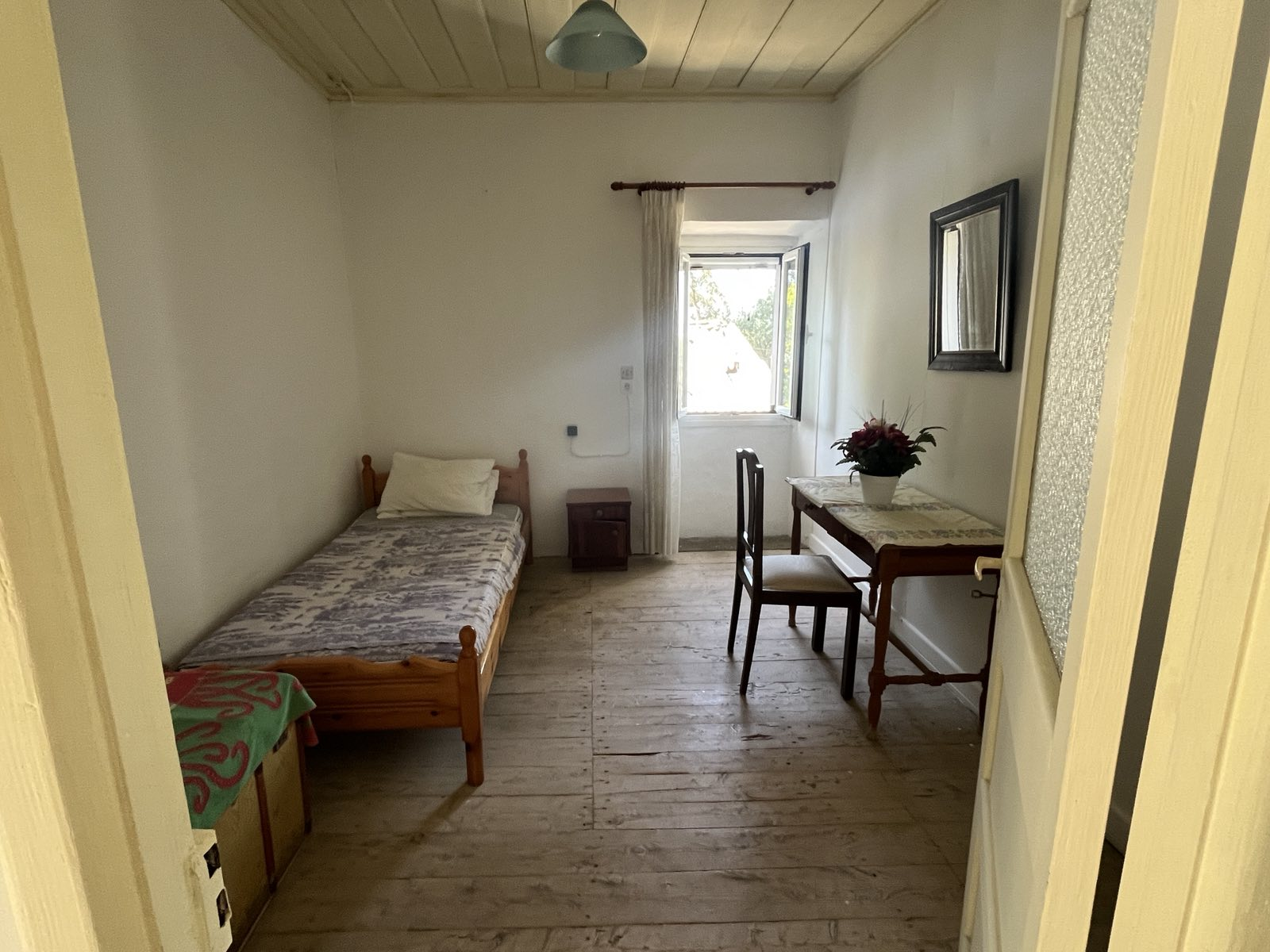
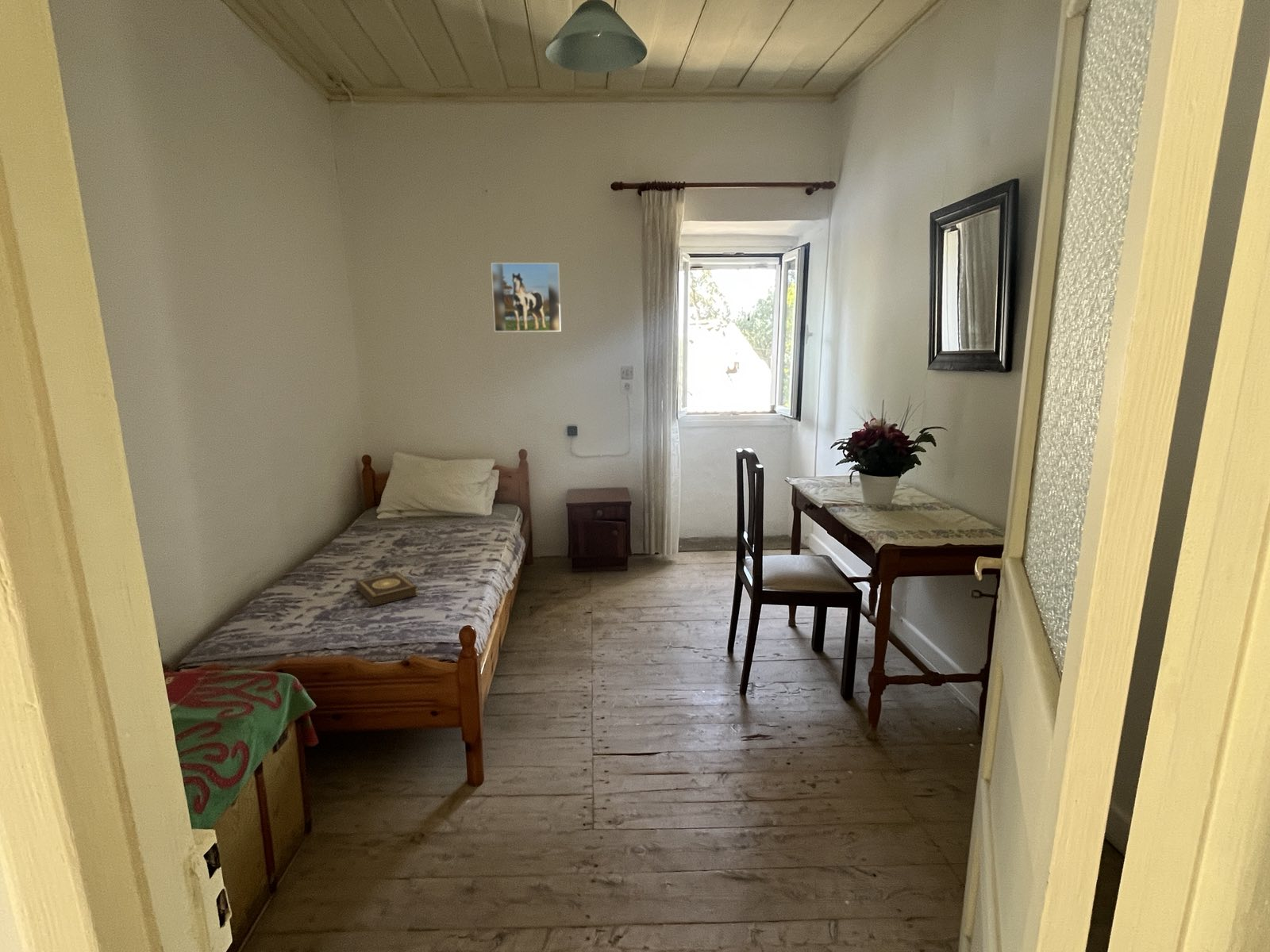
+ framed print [491,262,562,332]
+ book [354,570,418,607]
